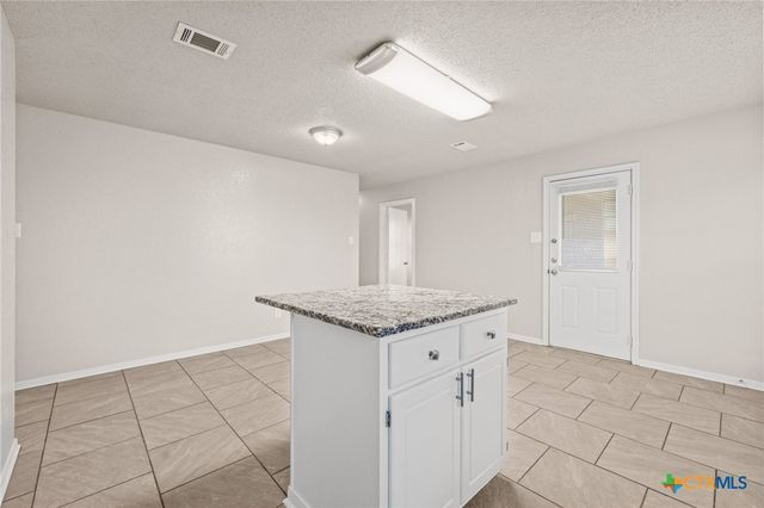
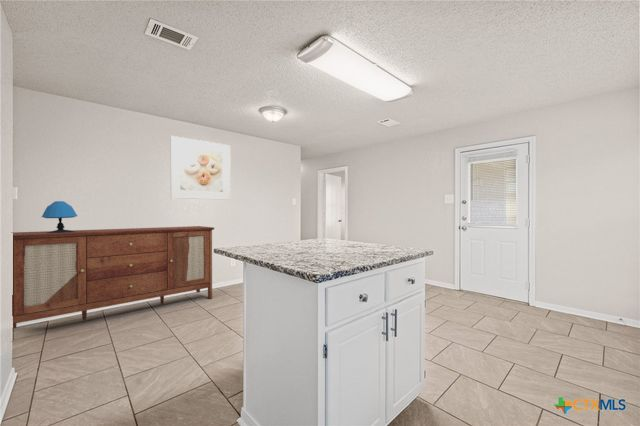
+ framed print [169,135,231,201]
+ sideboard [11,225,215,341]
+ table lamp [41,200,78,233]
